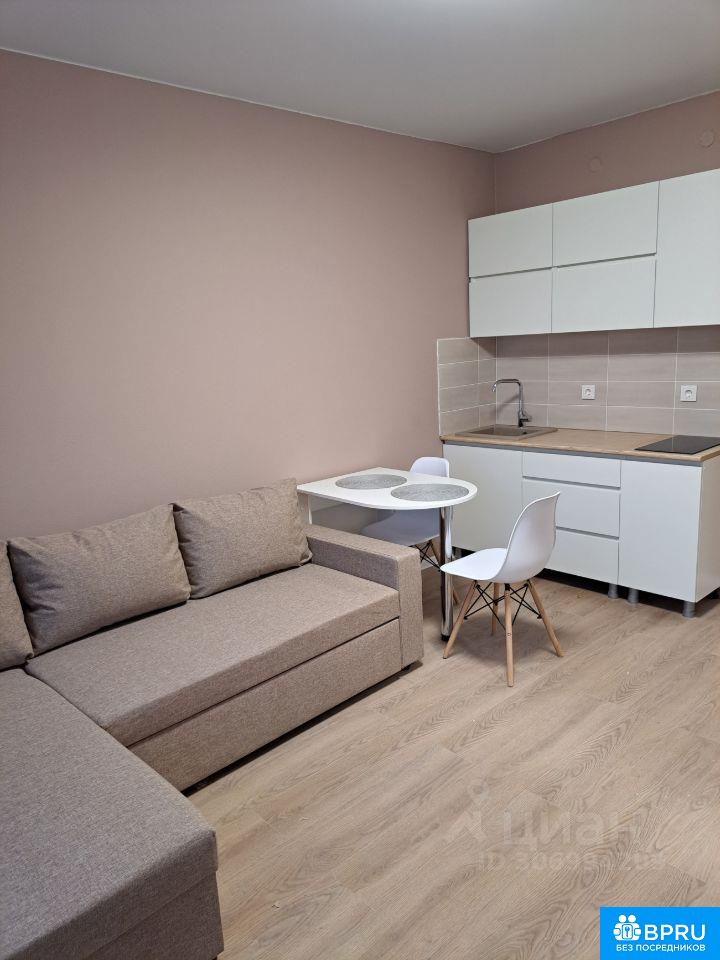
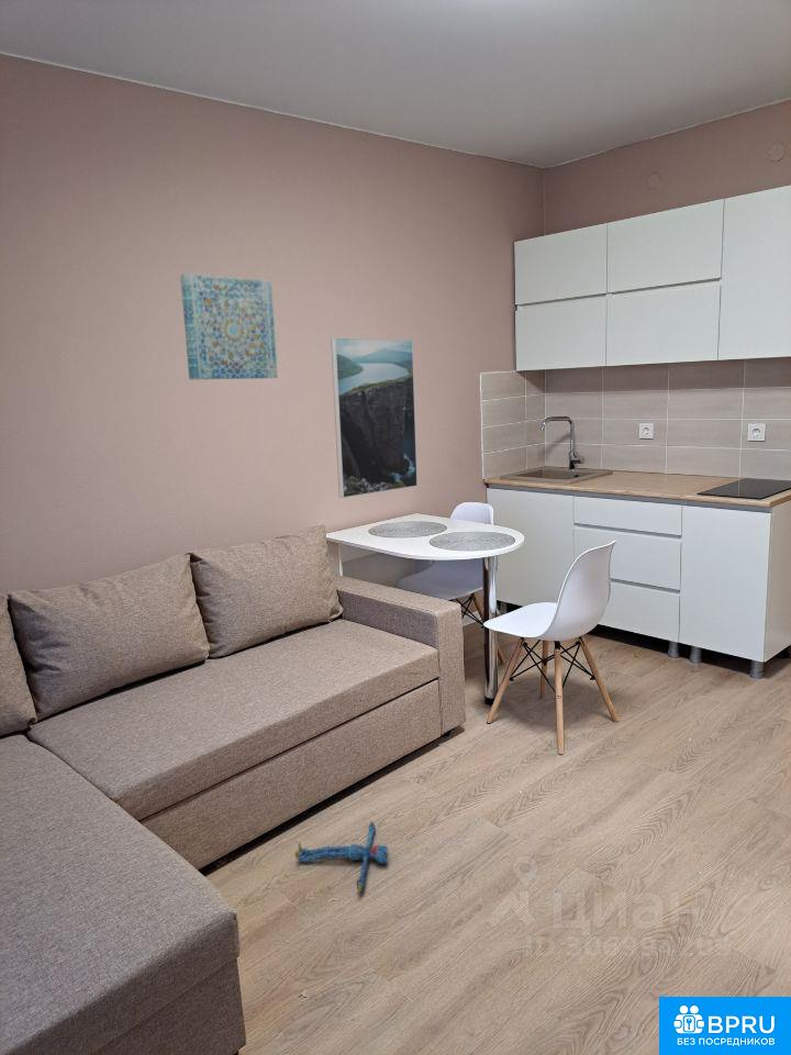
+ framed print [330,336,419,499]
+ wall art [179,273,279,380]
+ plush toy [294,820,389,895]
